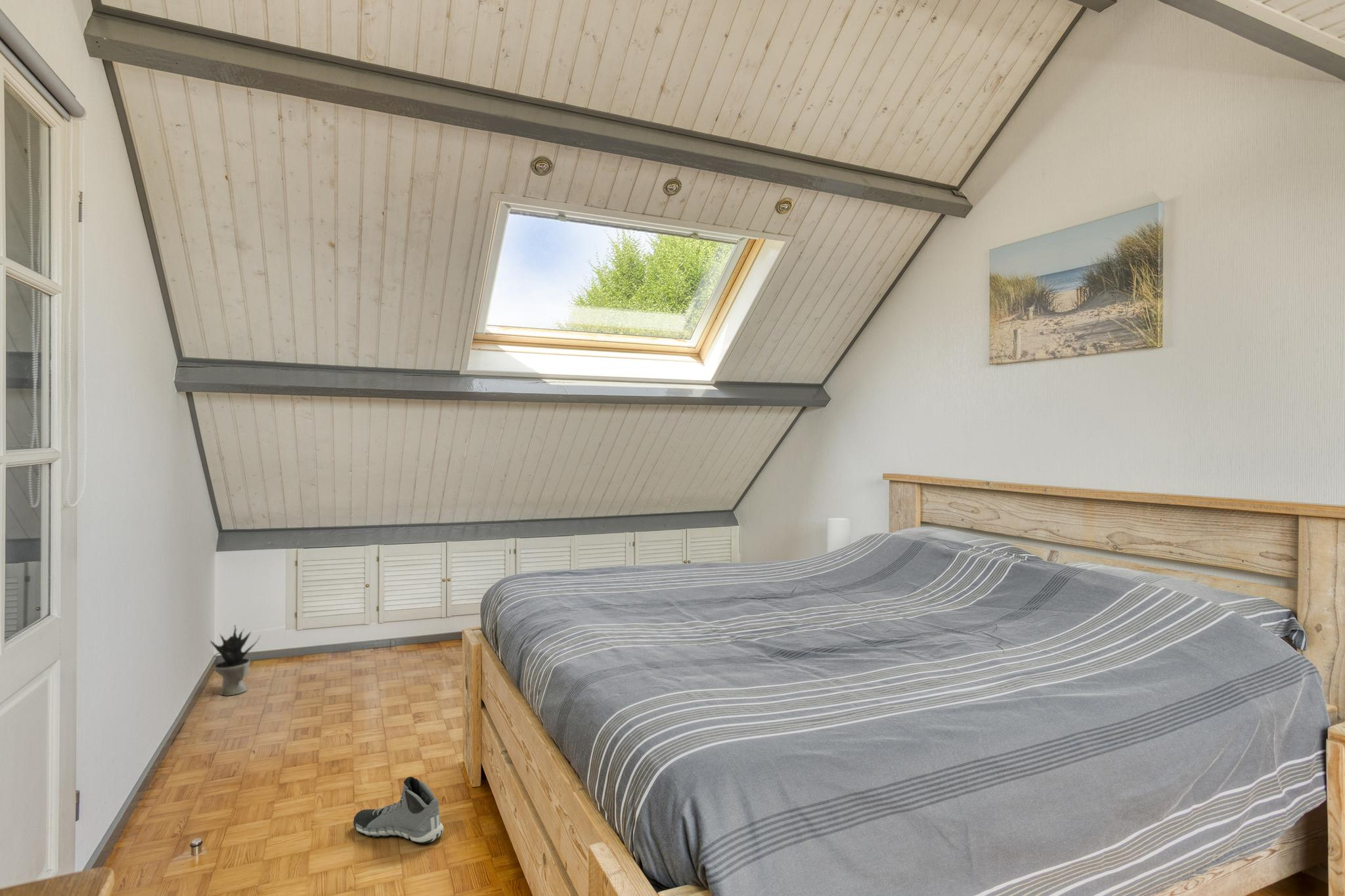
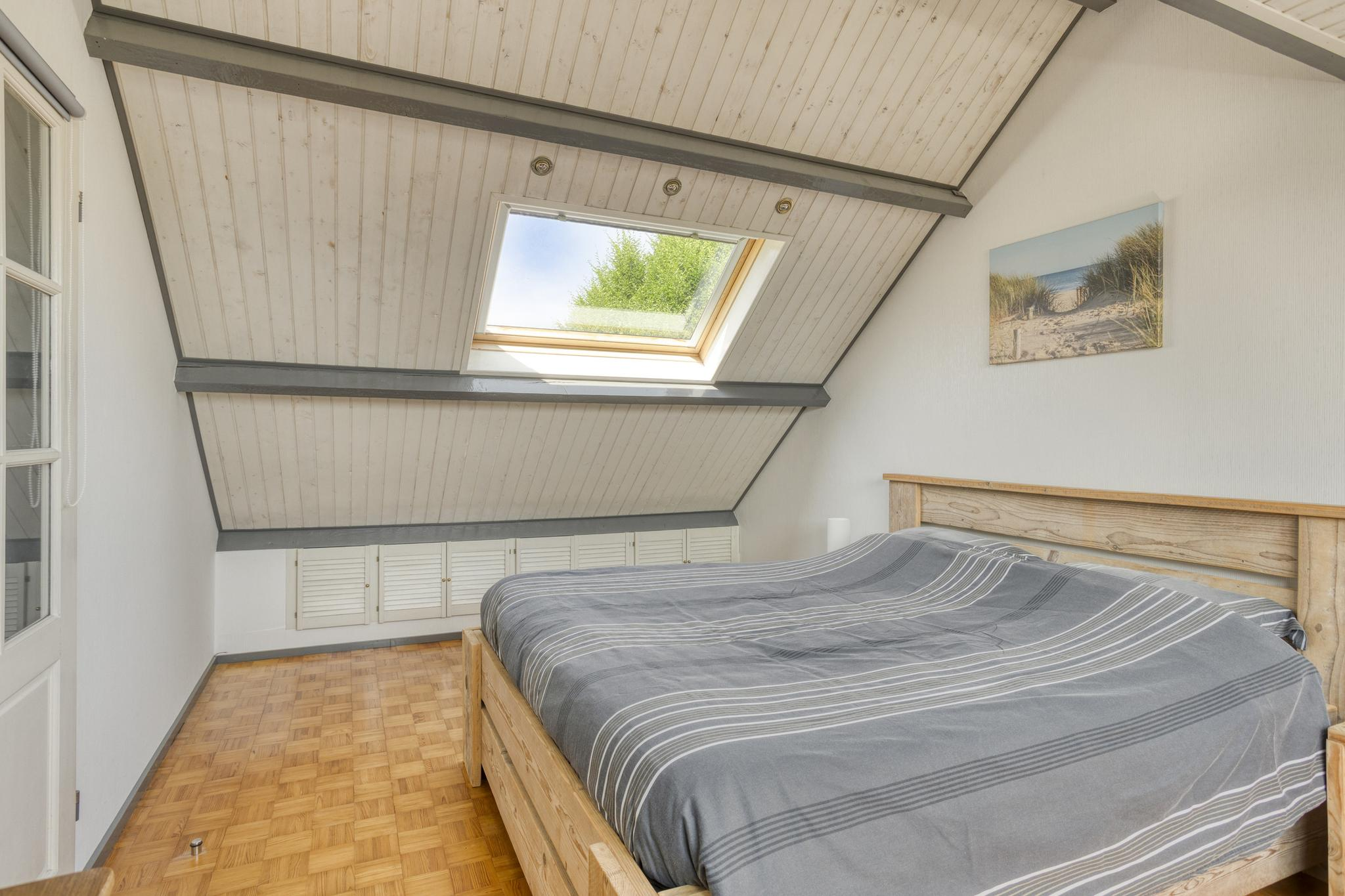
- sneaker [353,776,444,844]
- potted plant [209,624,261,696]
